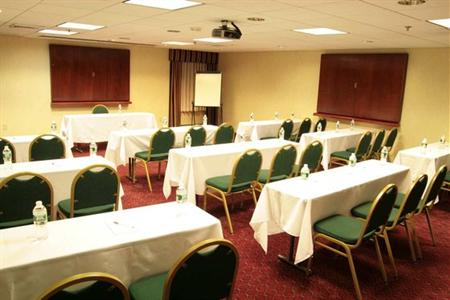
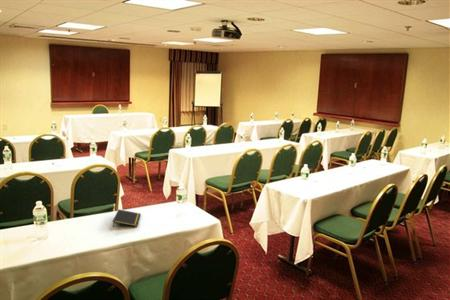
+ notepad [112,208,142,228]
